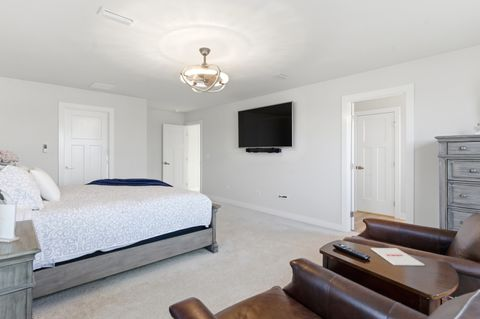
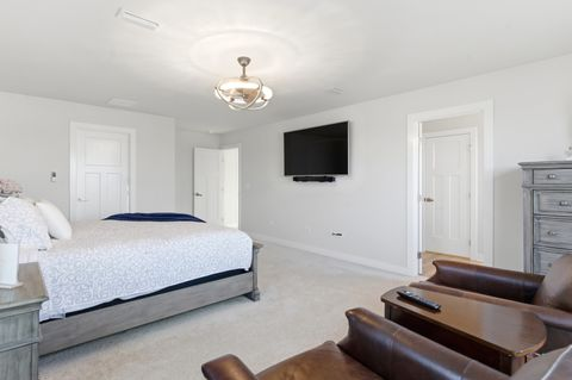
- magazine [370,247,426,267]
